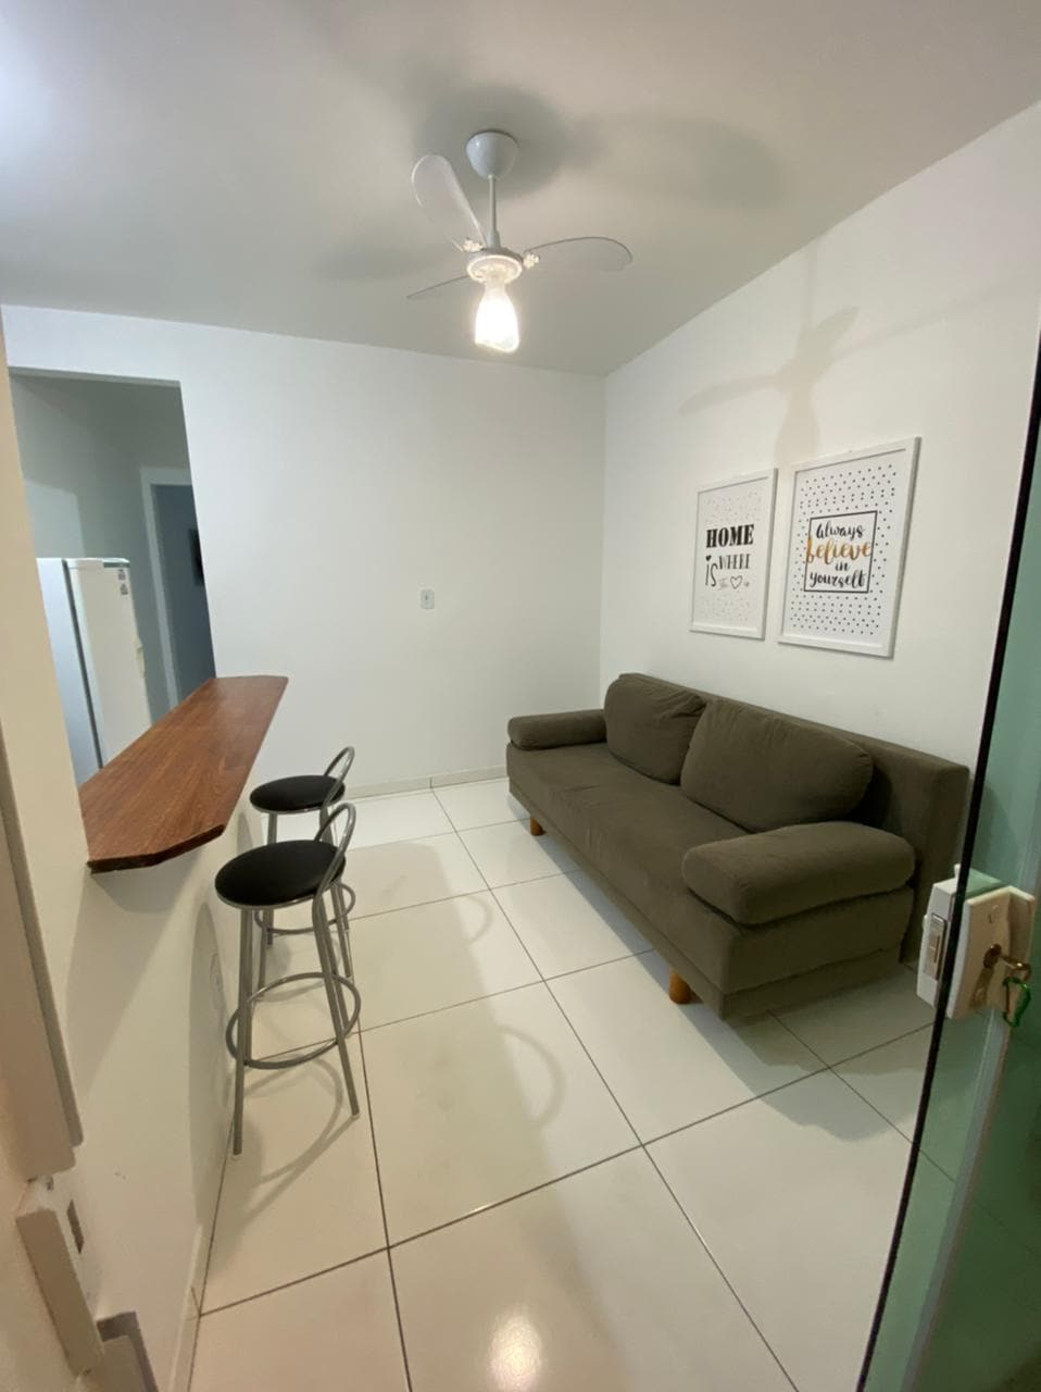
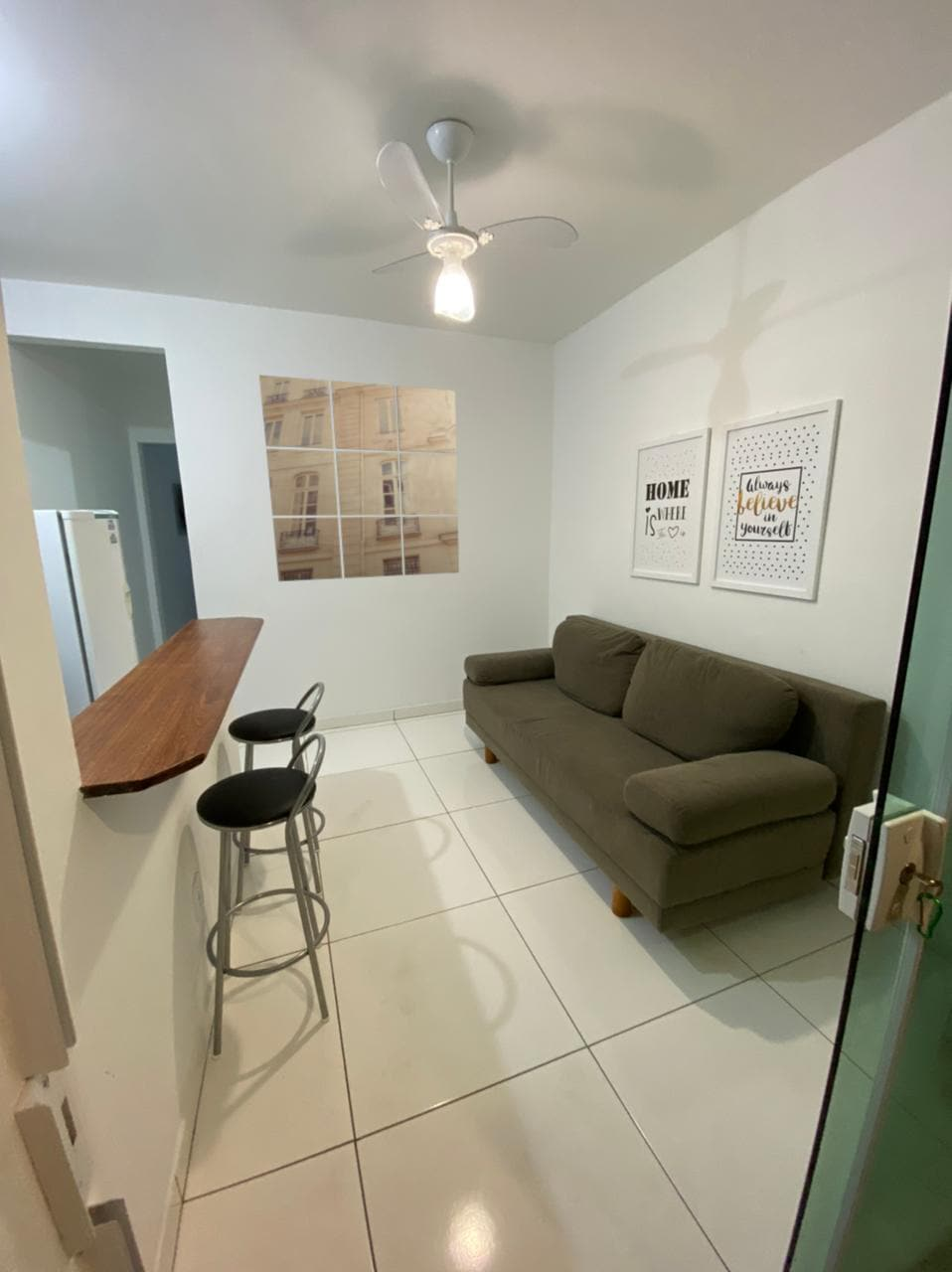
+ wall art [258,374,460,582]
